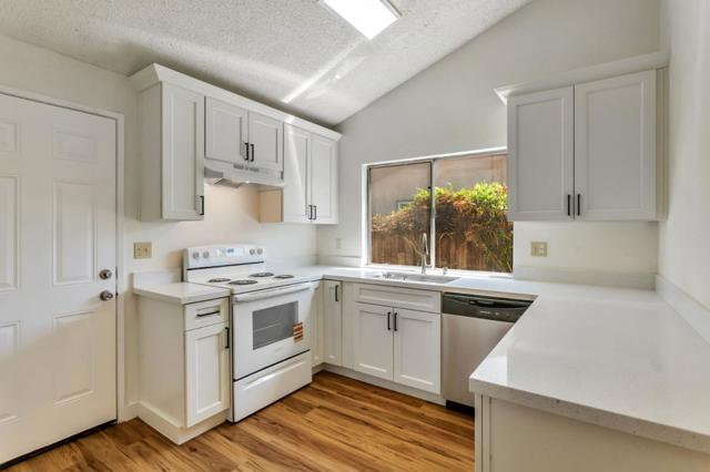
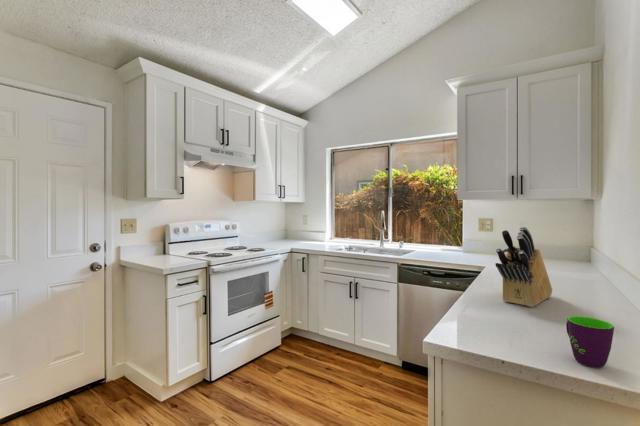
+ mug [565,315,615,369]
+ knife block [494,226,553,308]
